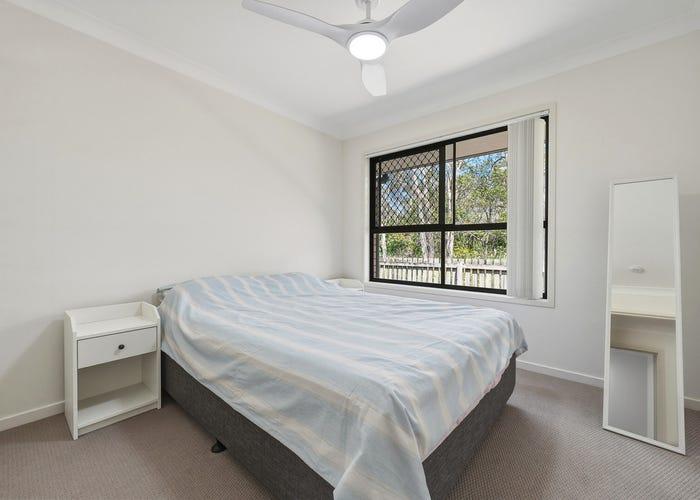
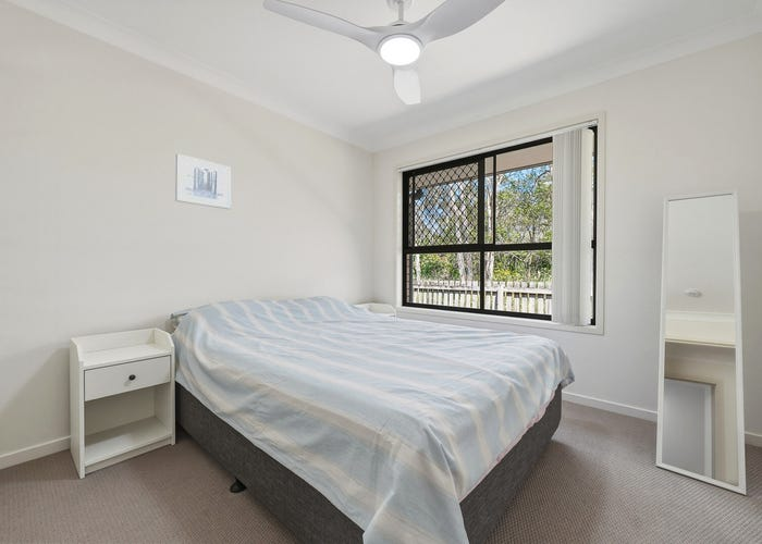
+ wall art [174,152,233,210]
